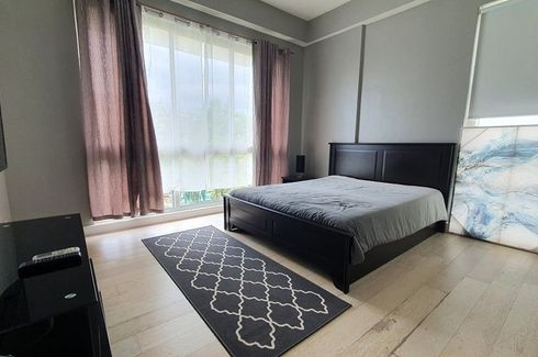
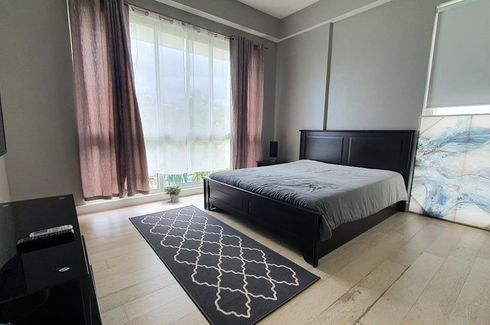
+ potted plant [163,185,182,203]
